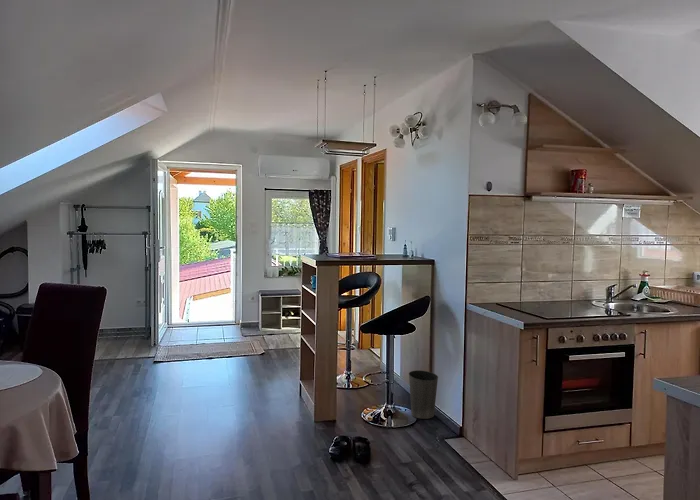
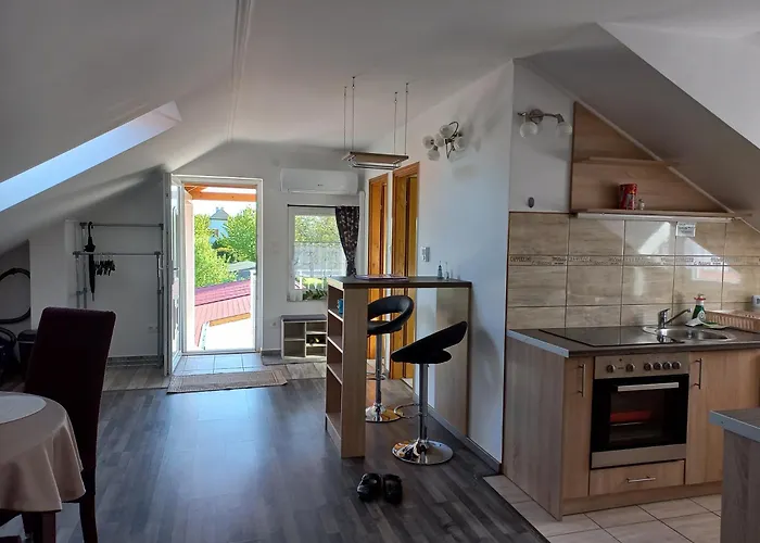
- waste basket [408,369,439,420]
